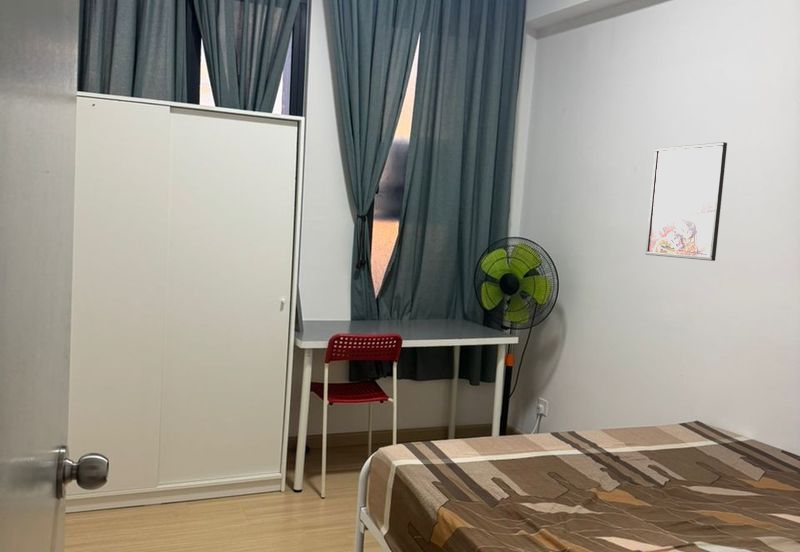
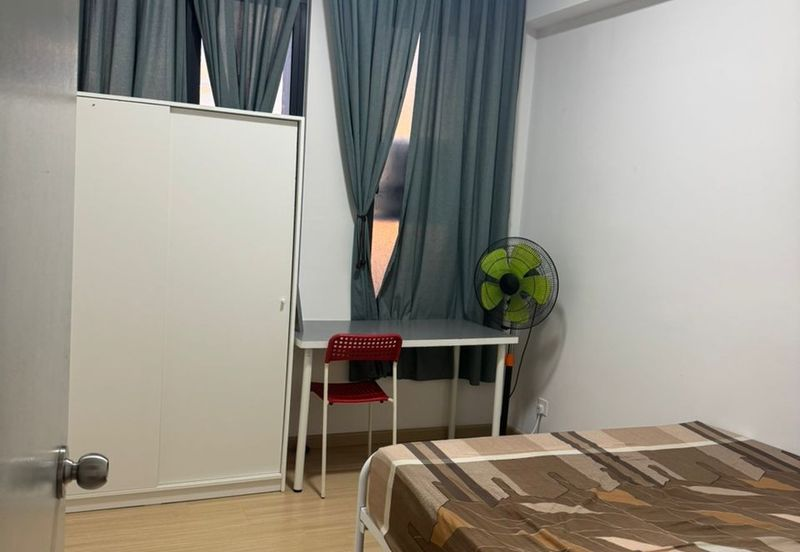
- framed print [644,141,728,262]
